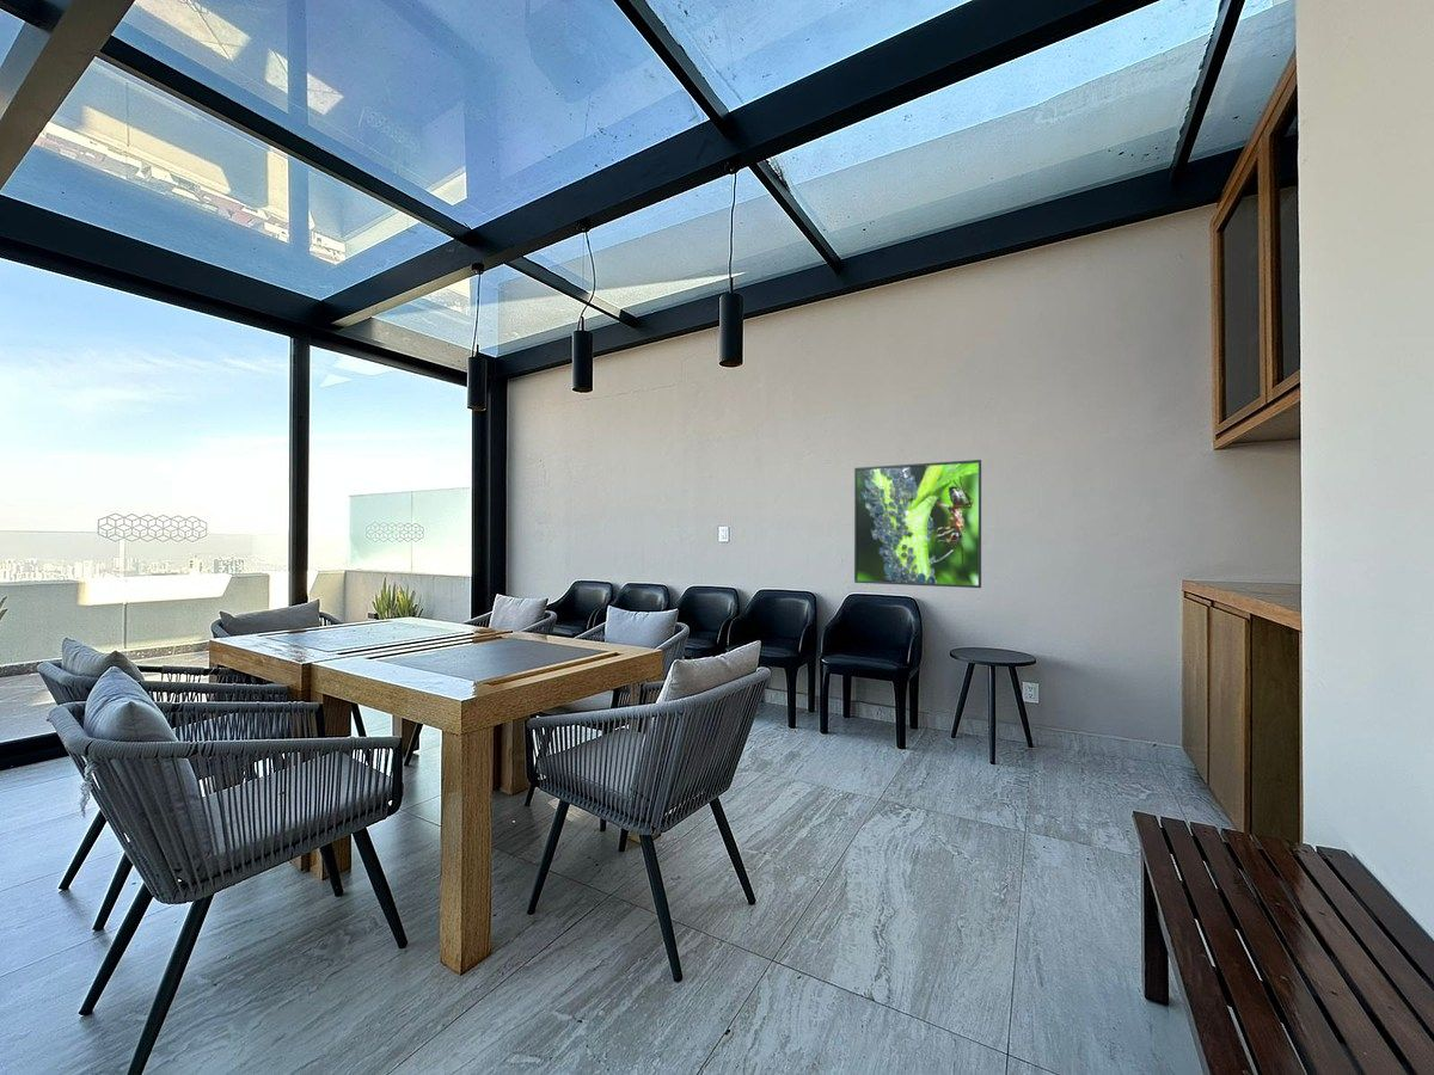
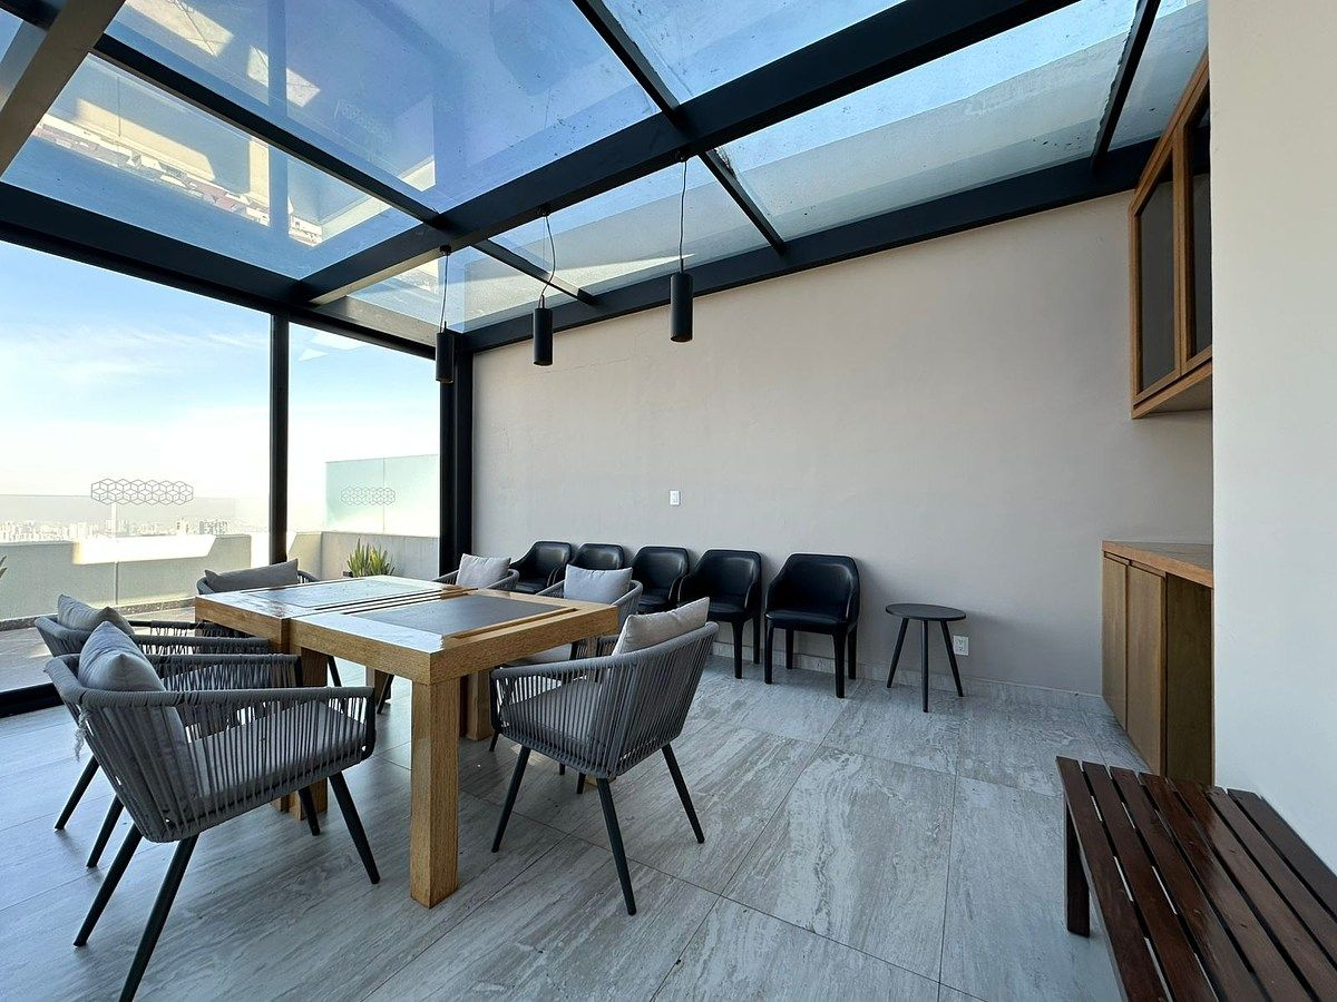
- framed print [853,459,982,589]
